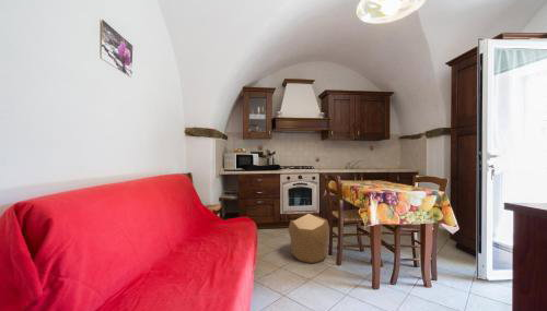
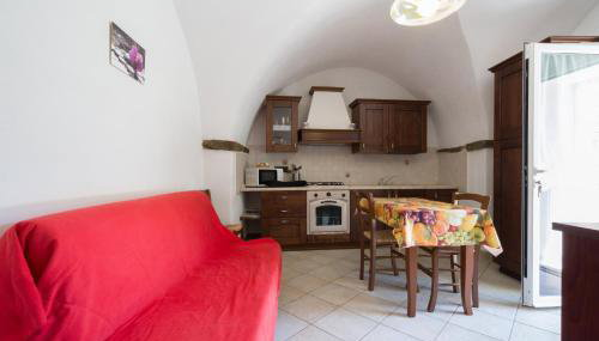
- pouf [287,213,330,264]
